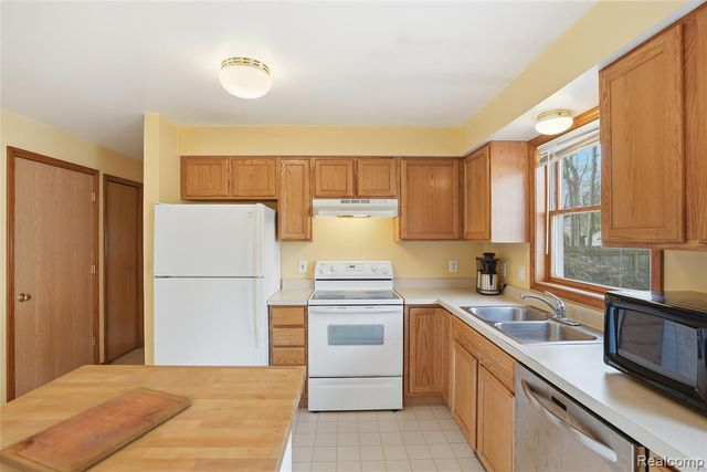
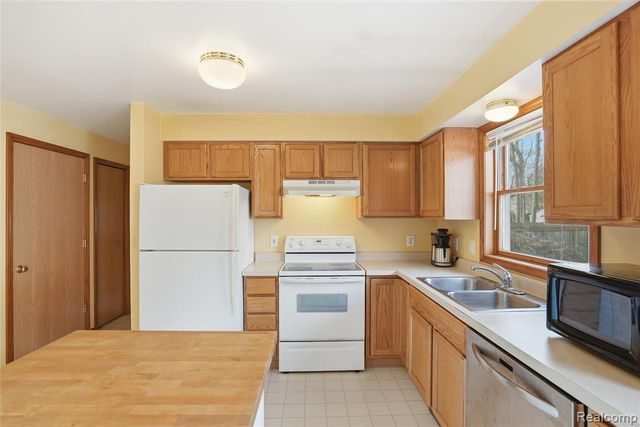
- cutting board [0,386,193,472]
